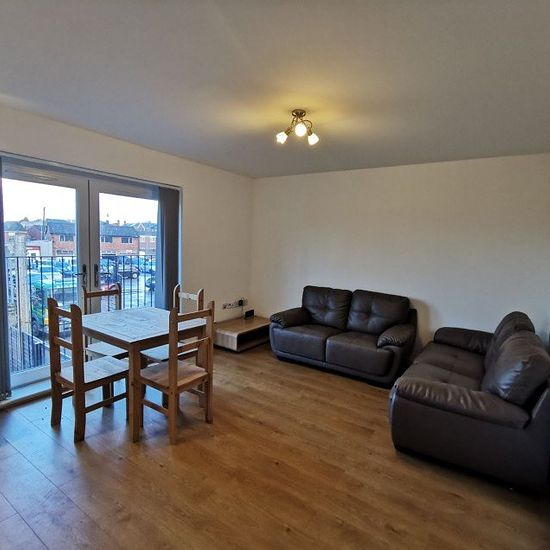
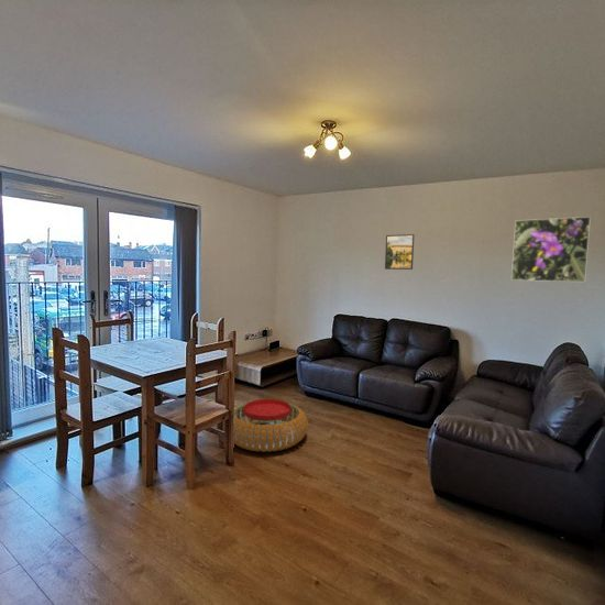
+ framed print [510,216,592,283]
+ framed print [384,233,415,271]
+ pouf [233,398,309,453]
